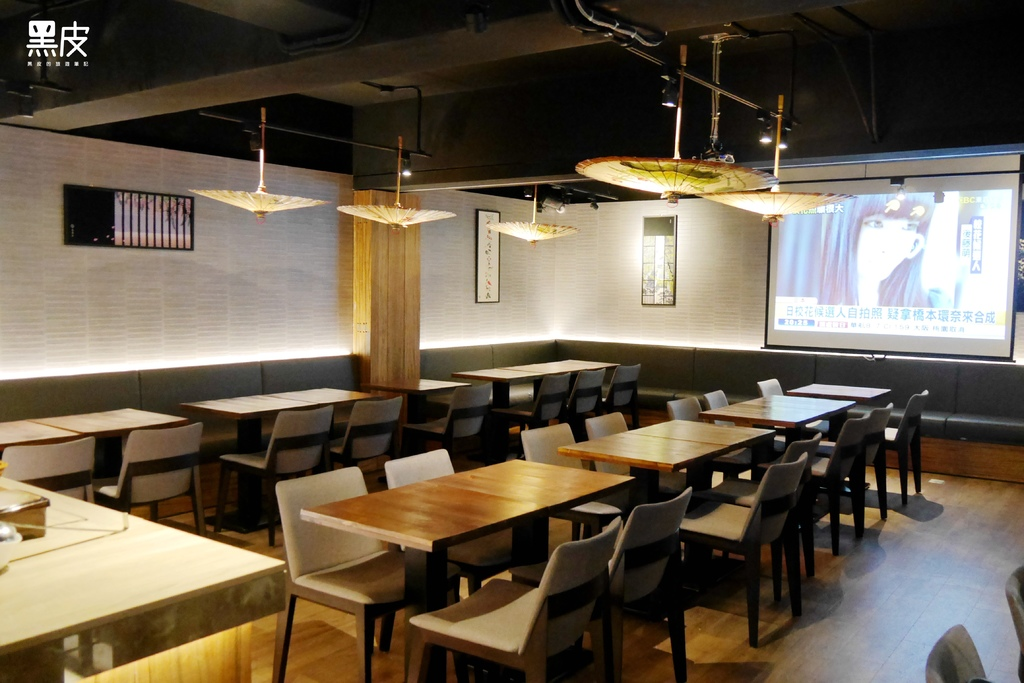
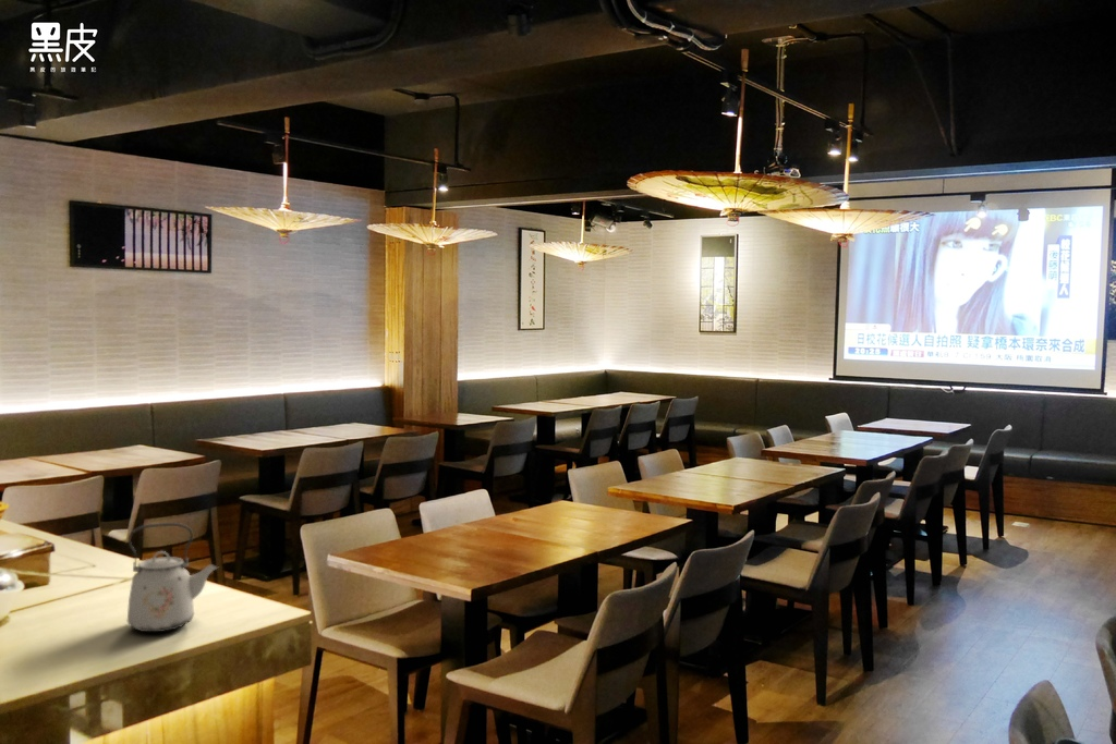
+ kettle [126,522,219,633]
